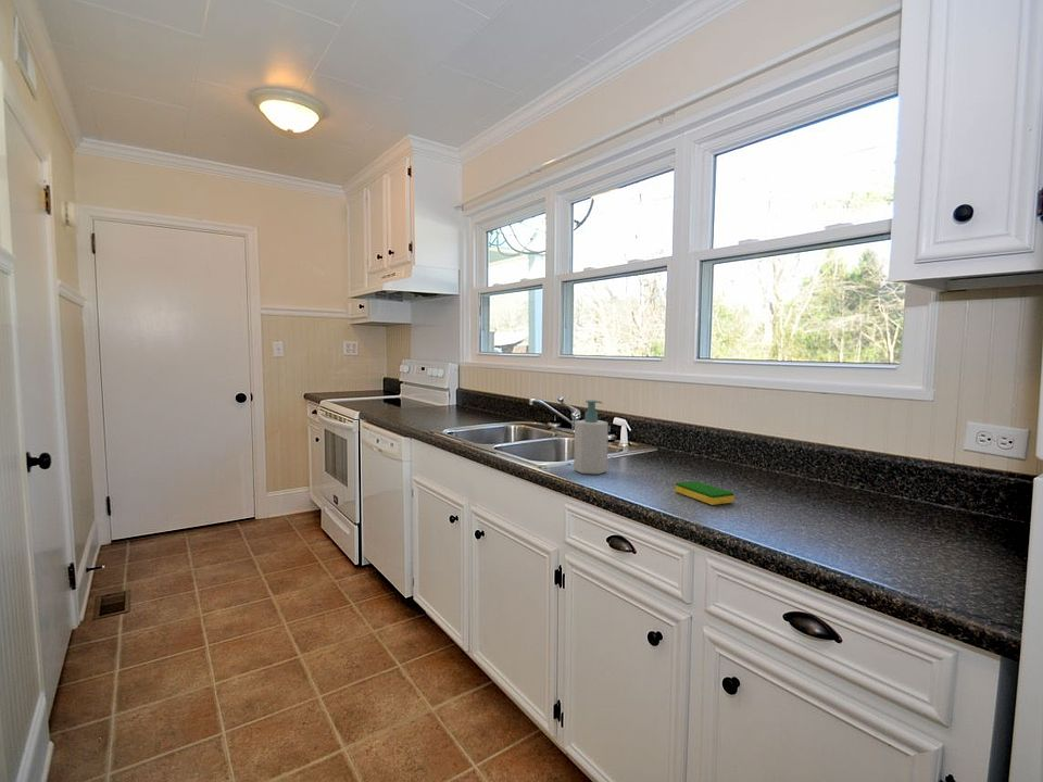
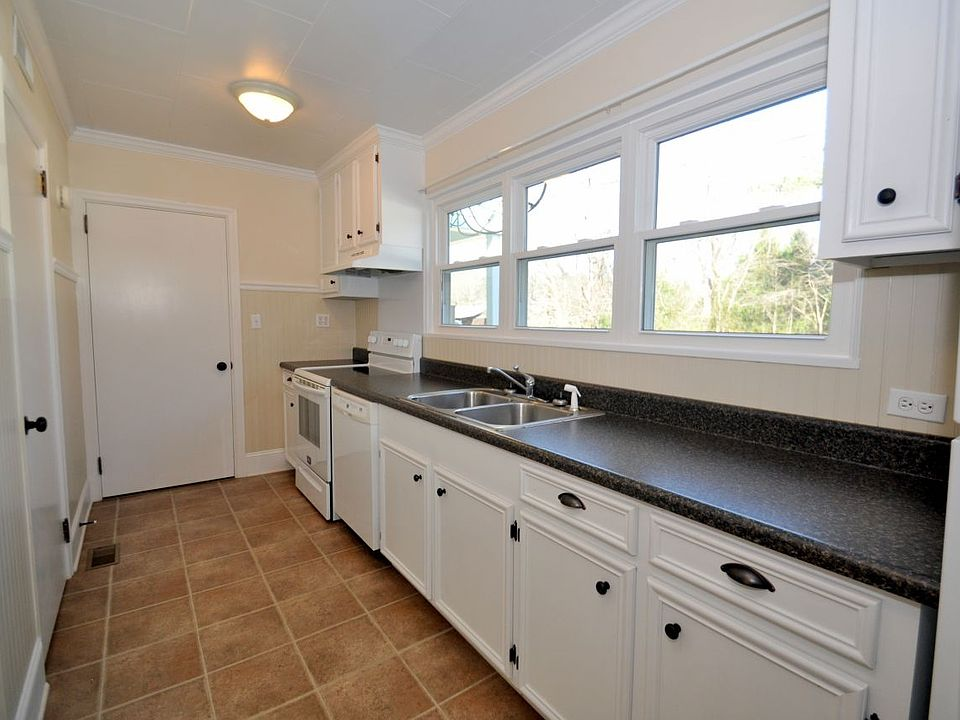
- dish sponge [675,480,734,506]
- soap bottle [573,400,610,476]
